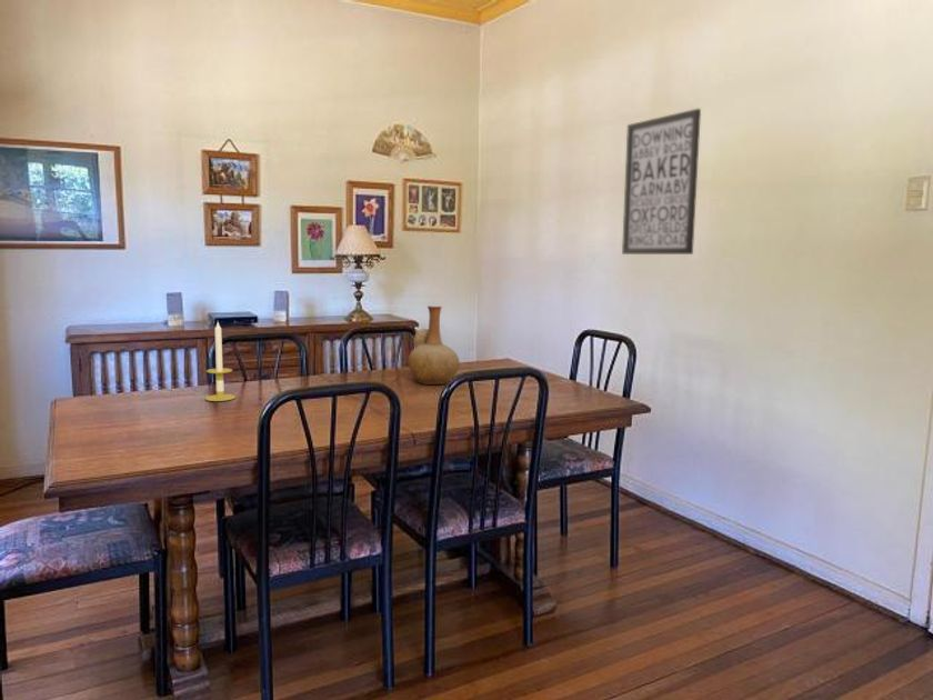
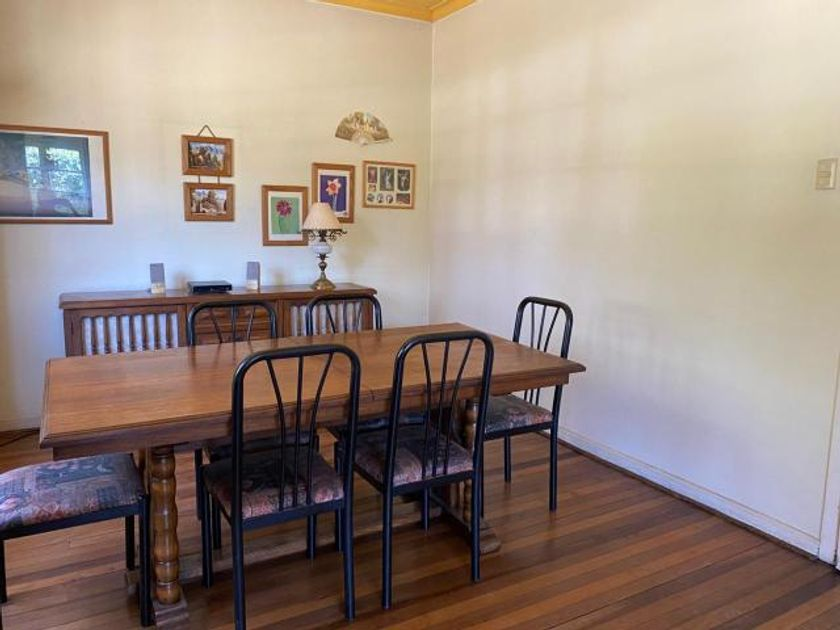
- vase [408,304,461,386]
- candle [204,321,237,402]
- wall art [621,108,702,256]
